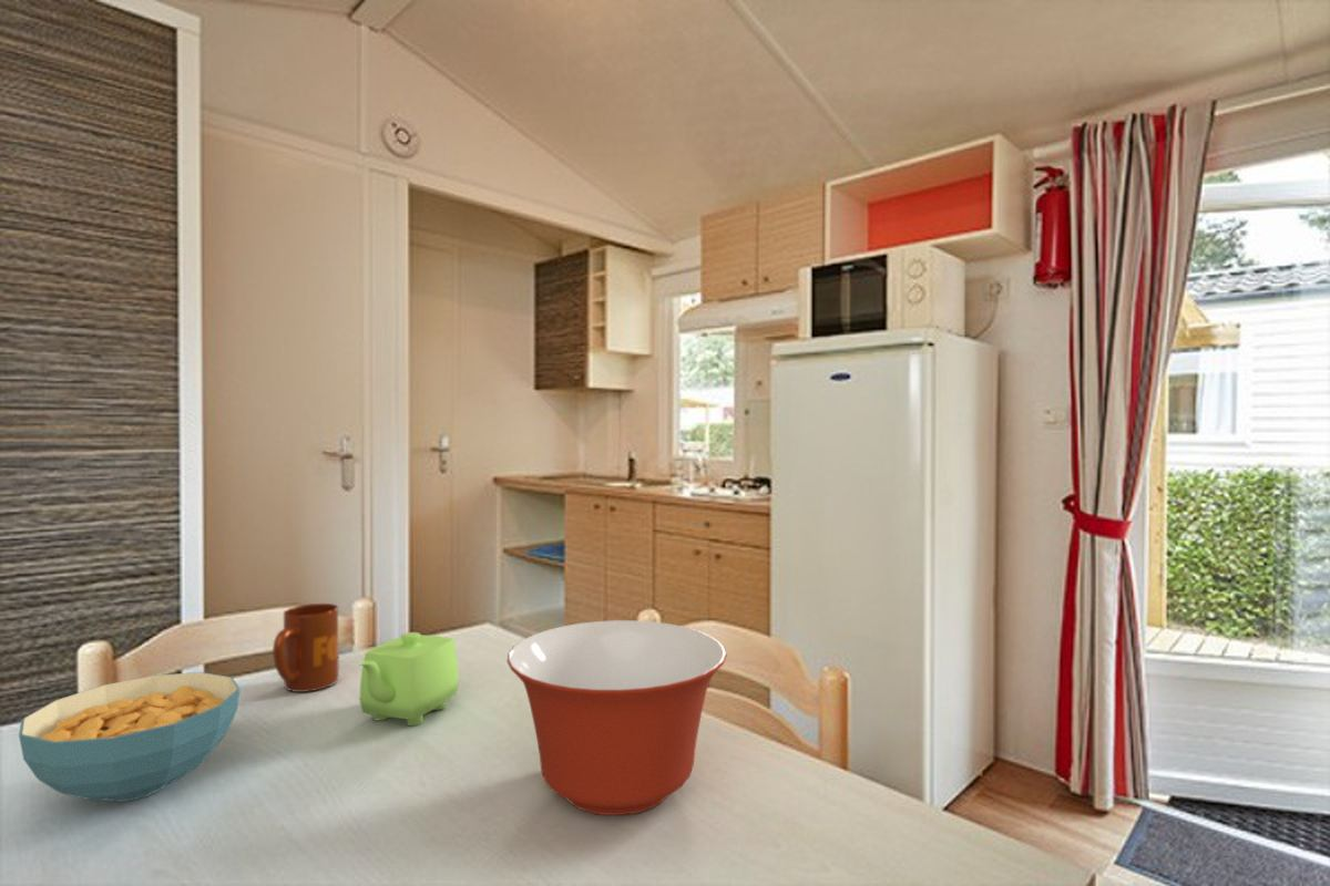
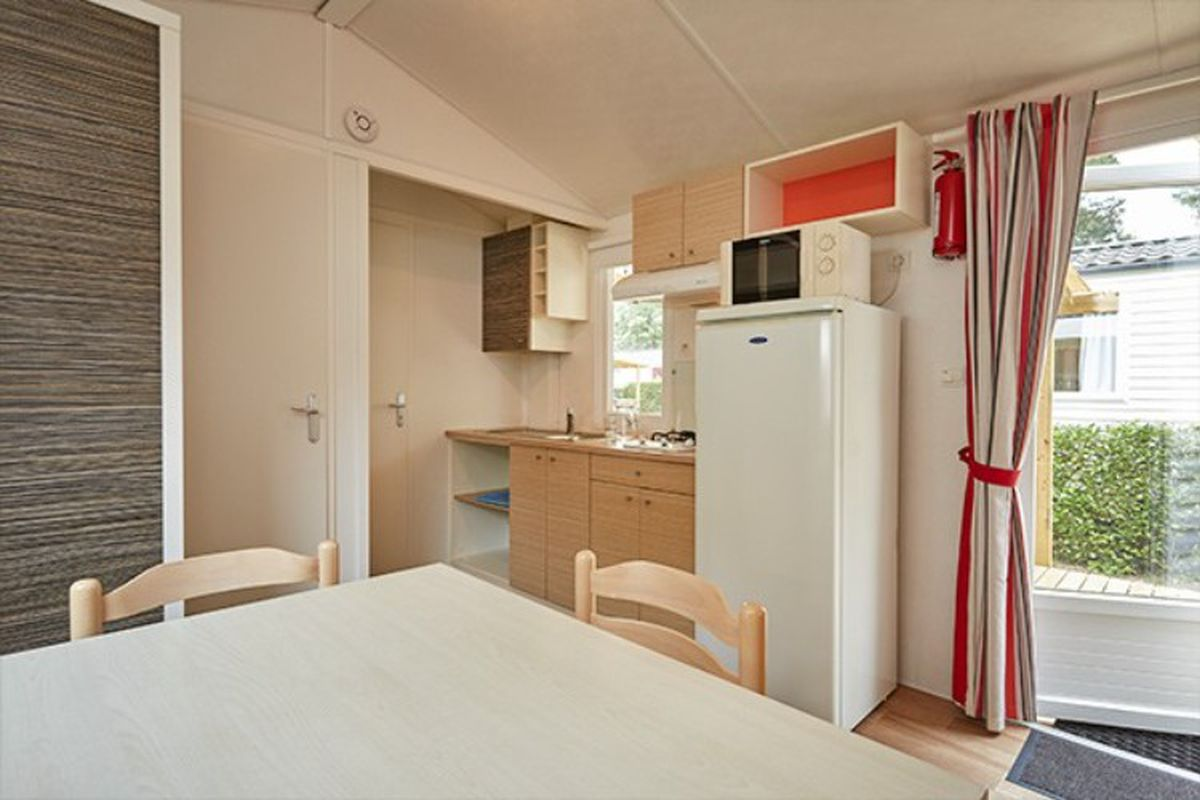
- mug [272,602,340,693]
- cereal bowl [18,671,242,803]
- teapot [357,631,460,727]
- mixing bowl [507,619,727,816]
